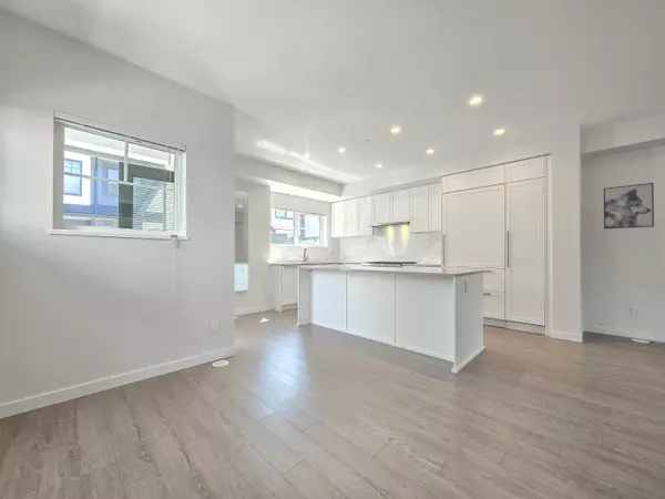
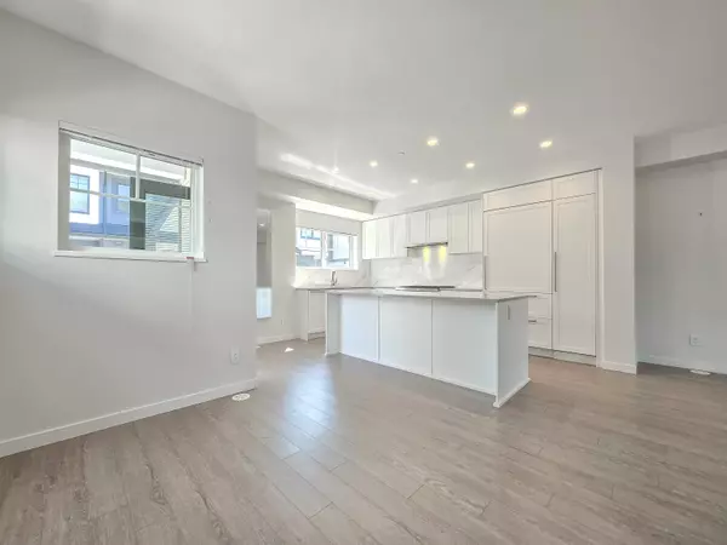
- wall art [603,182,655,230]
